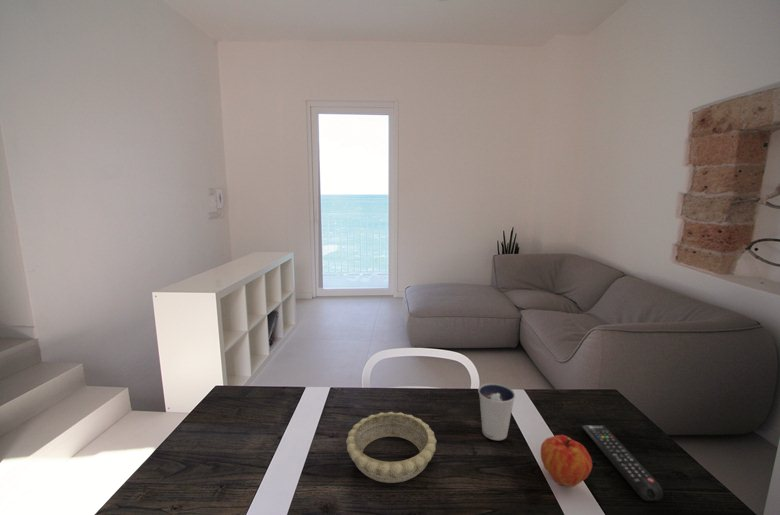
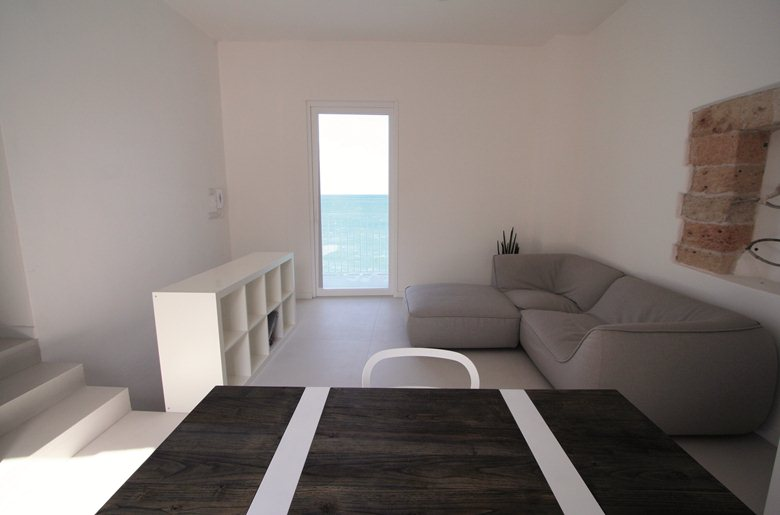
- fruit [540,434,593,488]
- remote control [581,424,664,502]
- decorative bowl [345,411,437,484]
- dixie cup [477,382,516,441]
